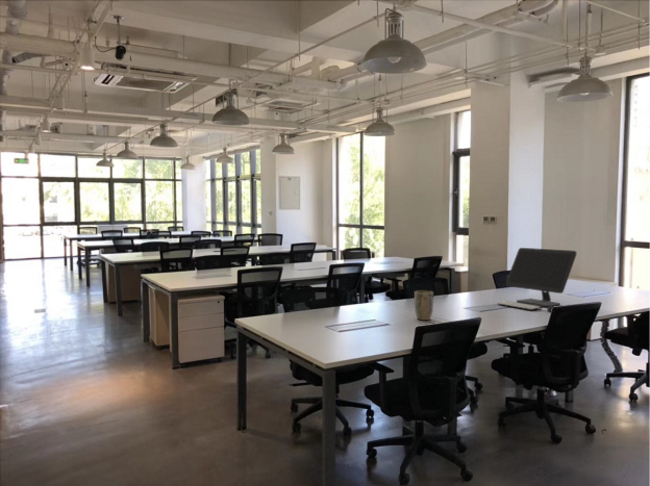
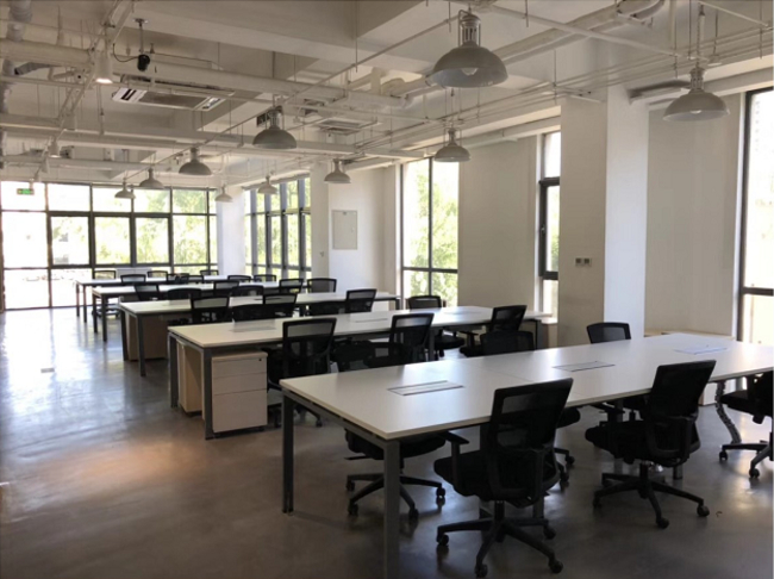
- plant pot [413,290,434,321]
- monitor [496,247,578,312]
